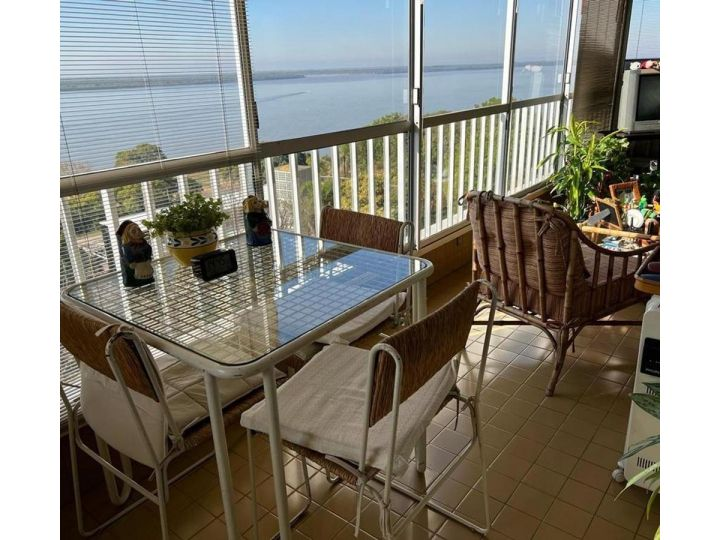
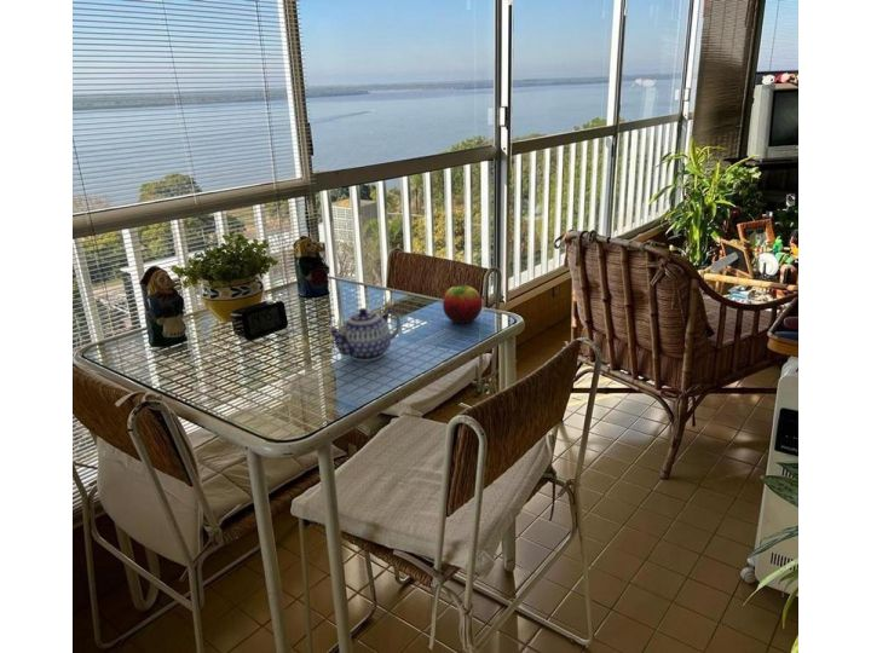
+ fruit [442,284,483,324]
+ teapot [325,307,402,363]
